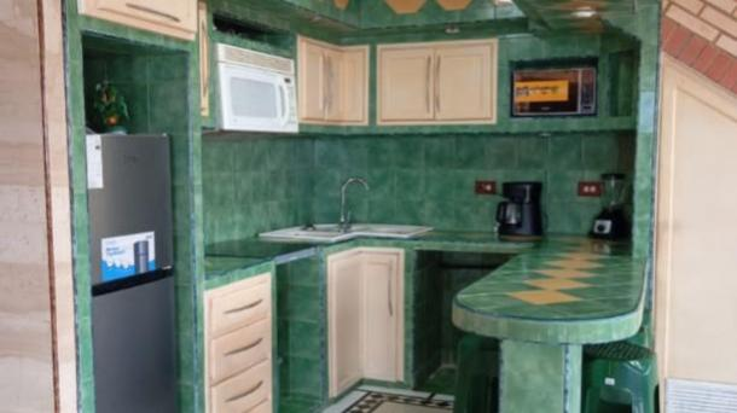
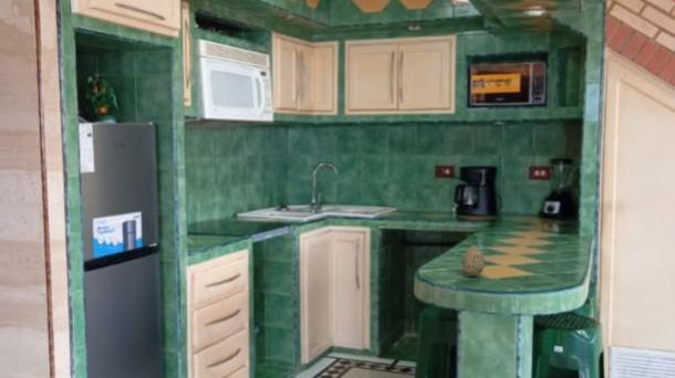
+ decorative egg [460,244,486,277]
